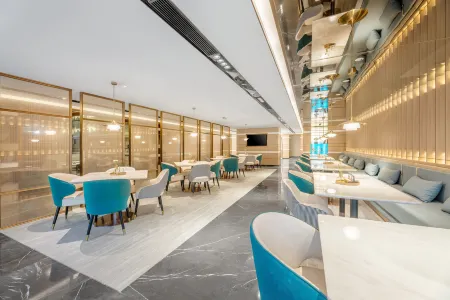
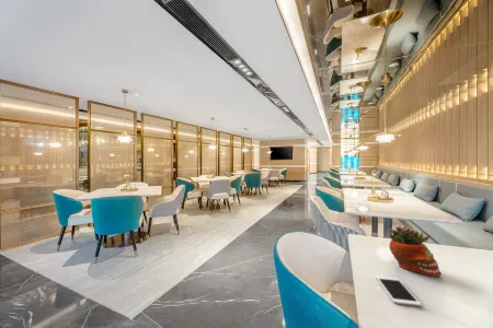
+ cell phone [375,274,422,307]
+ succulent planter [388,224,443,278]
